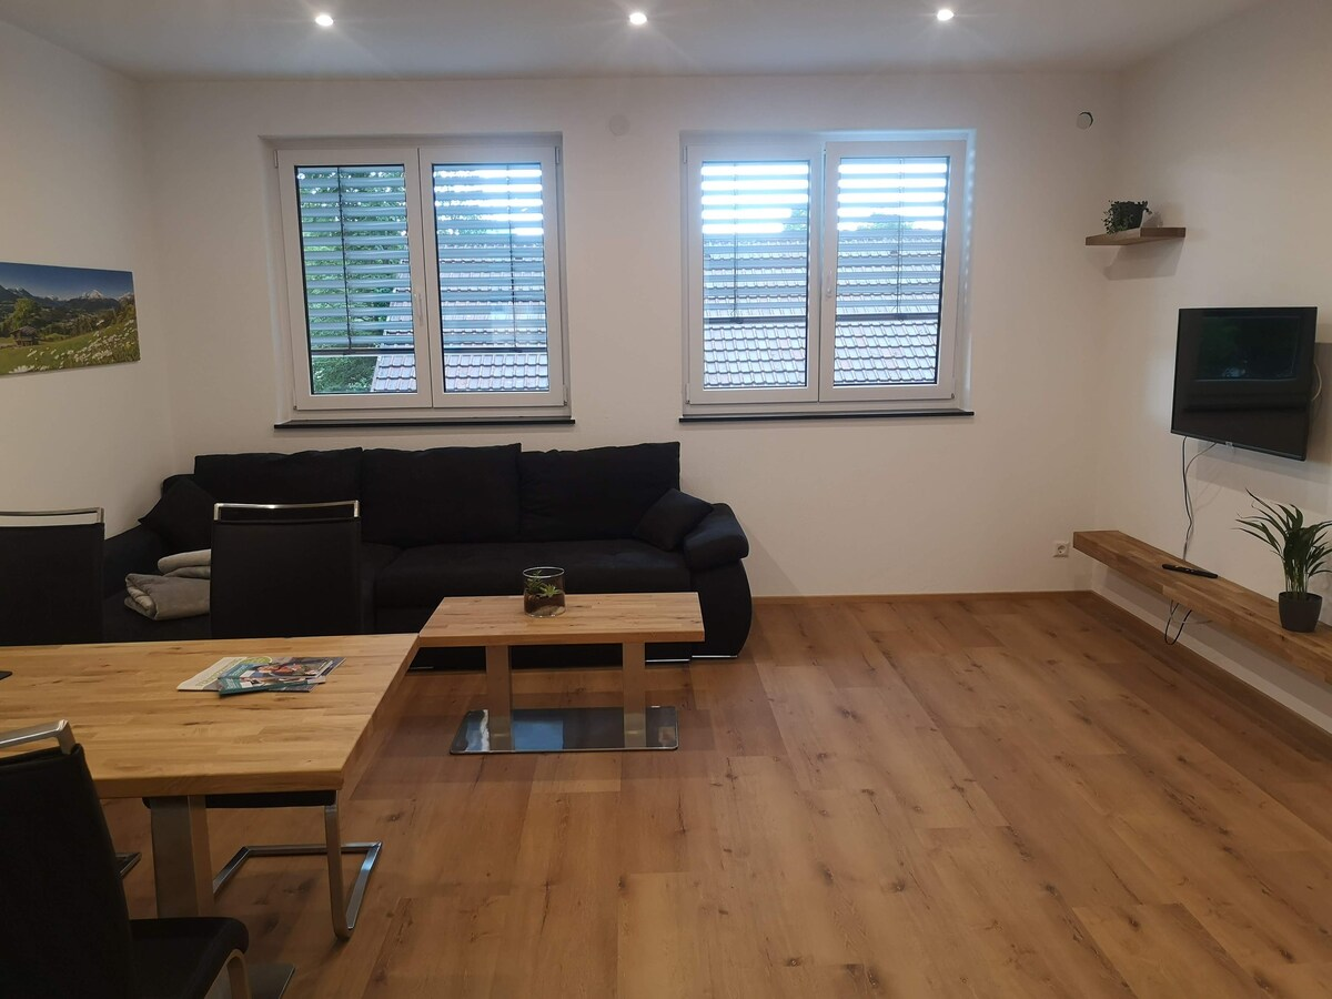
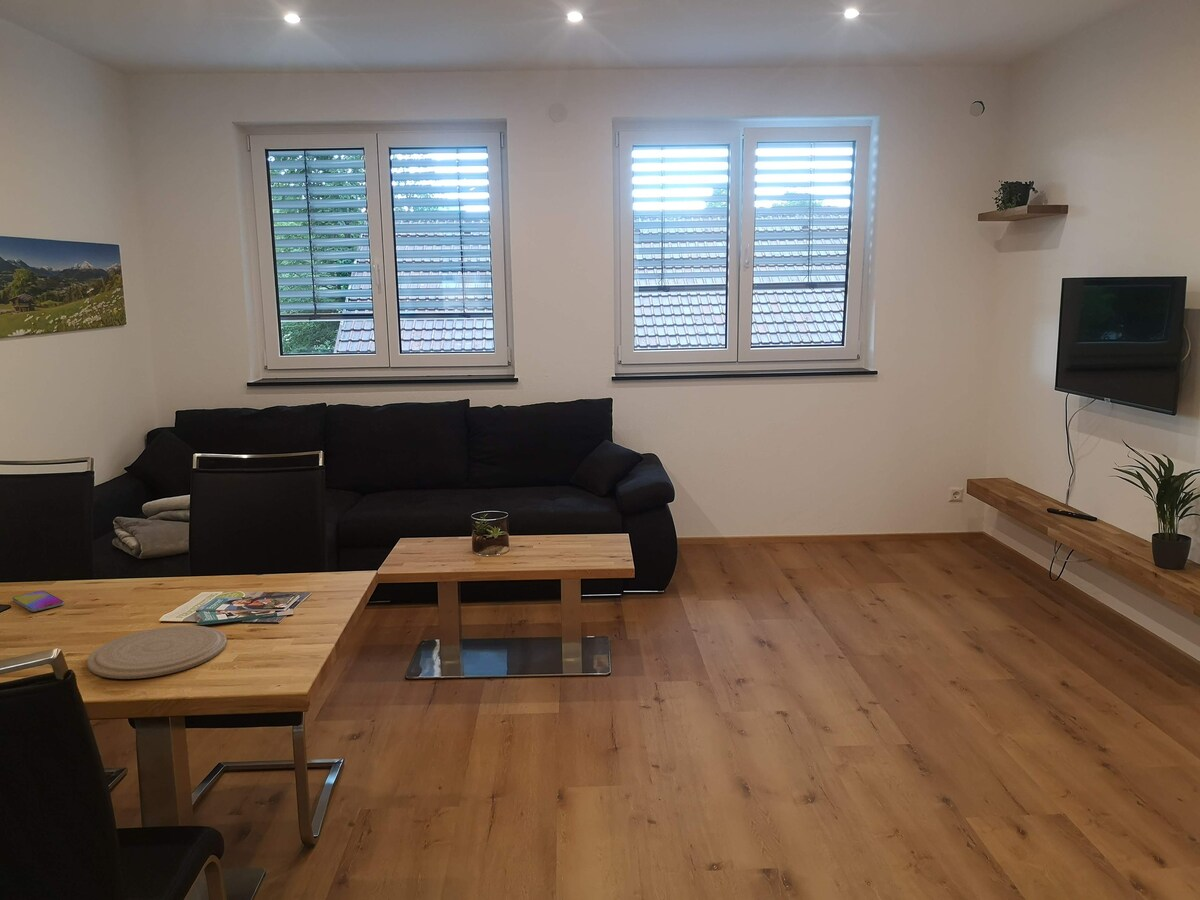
+ plate [86,625,228,680]
+ smartphone [12,590,65,613]
